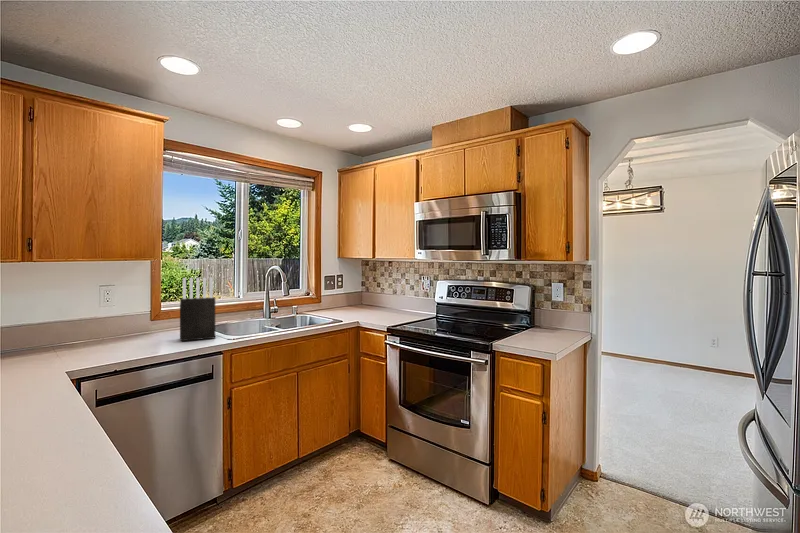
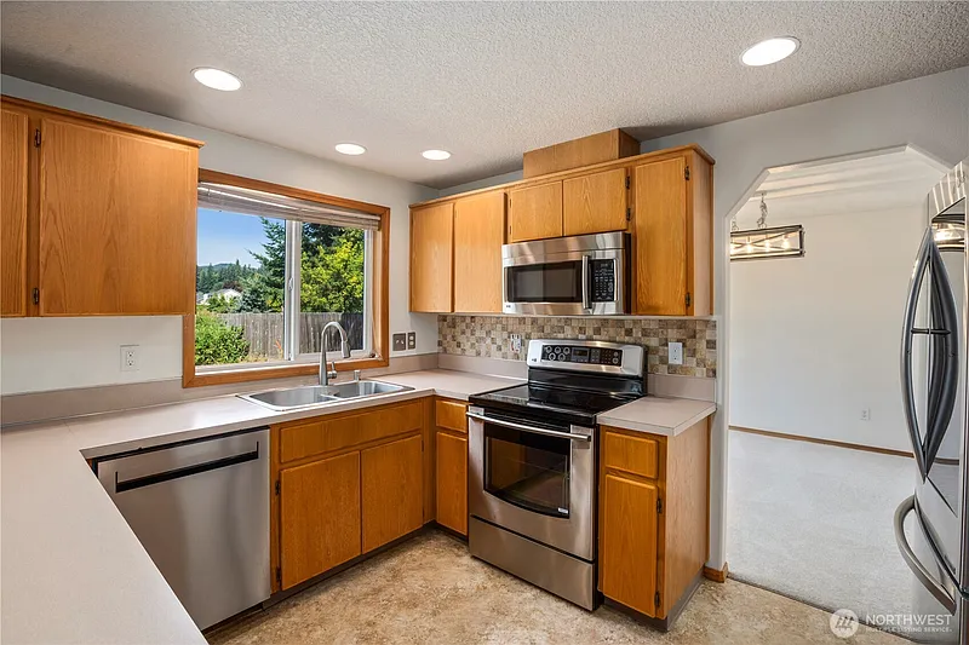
- knife block [179,277,216,342]
